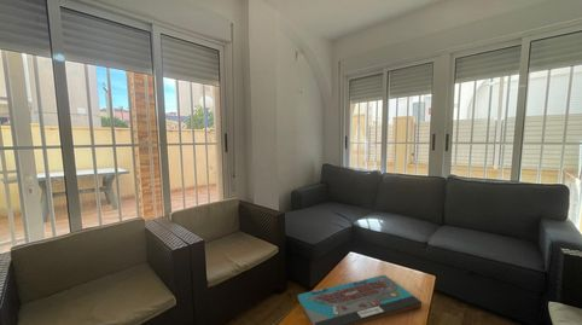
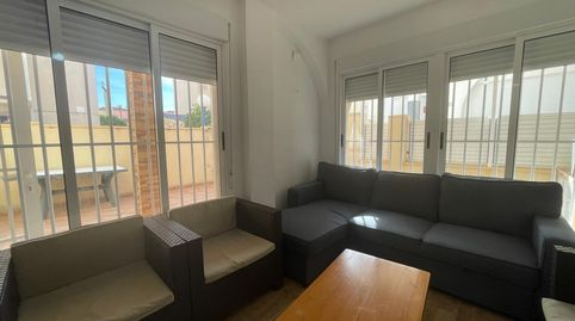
- board game [297,274,423,325]
